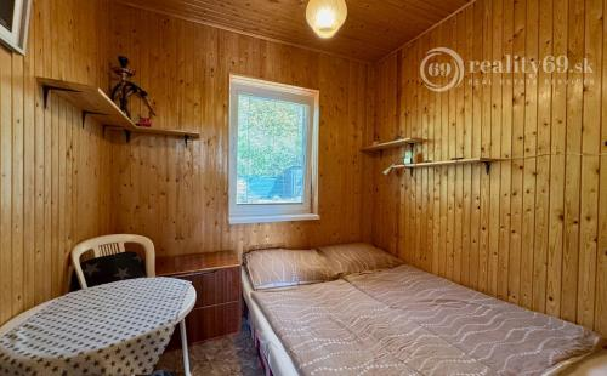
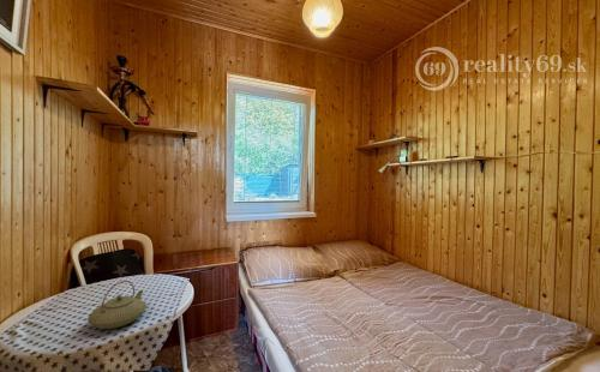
+ teapot [86,280,148,330]
